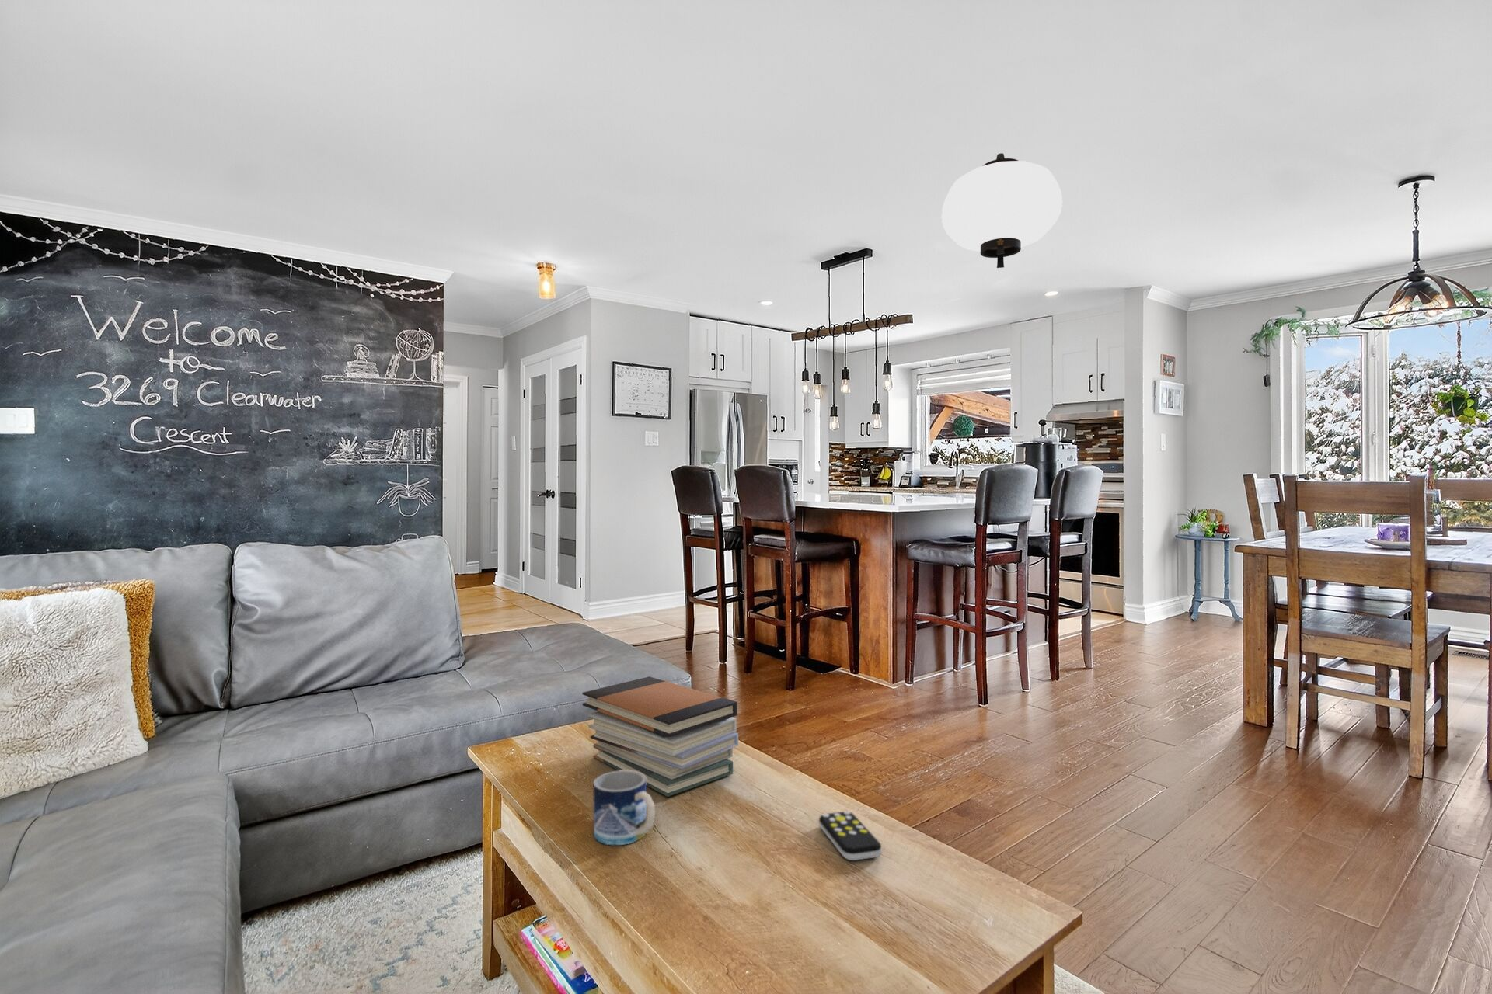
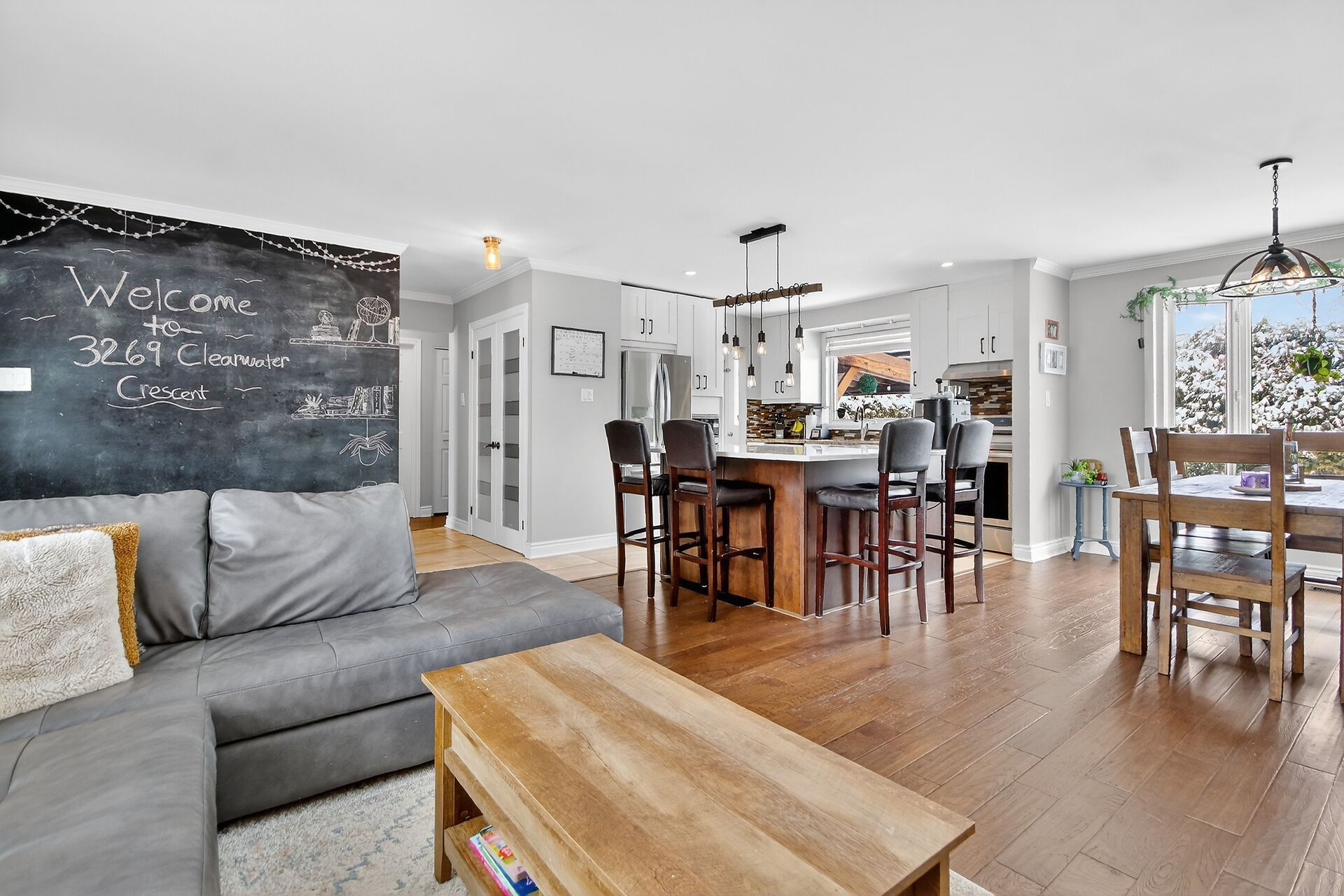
- ceiling light [941,152,1063,268]
- remote control [818,810,881,861]
- book stack [582,676,739,798]
- mug [592,770,656,845]
